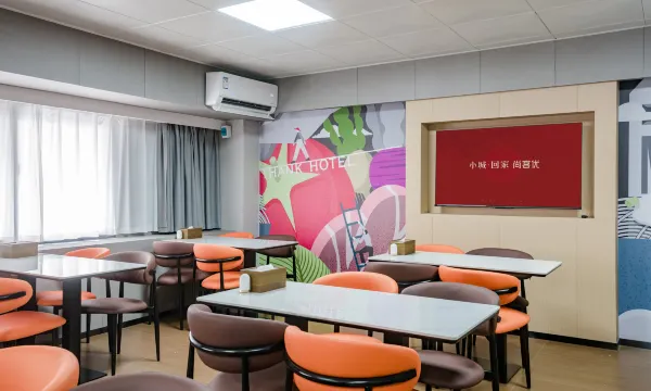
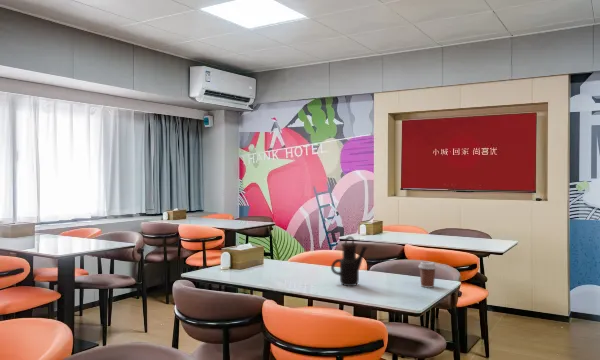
+ coffee cup [417,261,438,289]
+ teapot [330,235,369,287]
